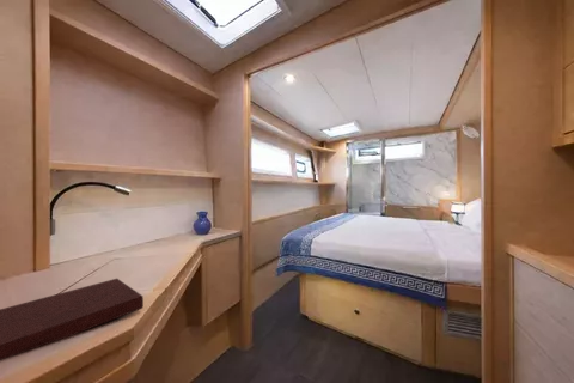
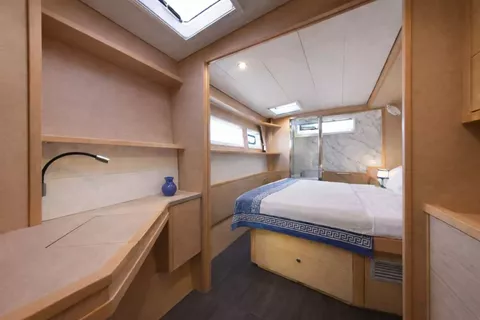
- notebook [0,278,145,361]
